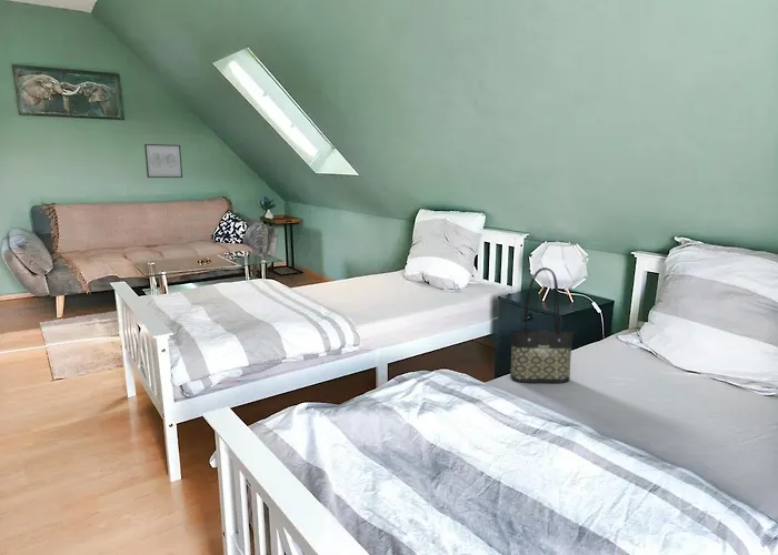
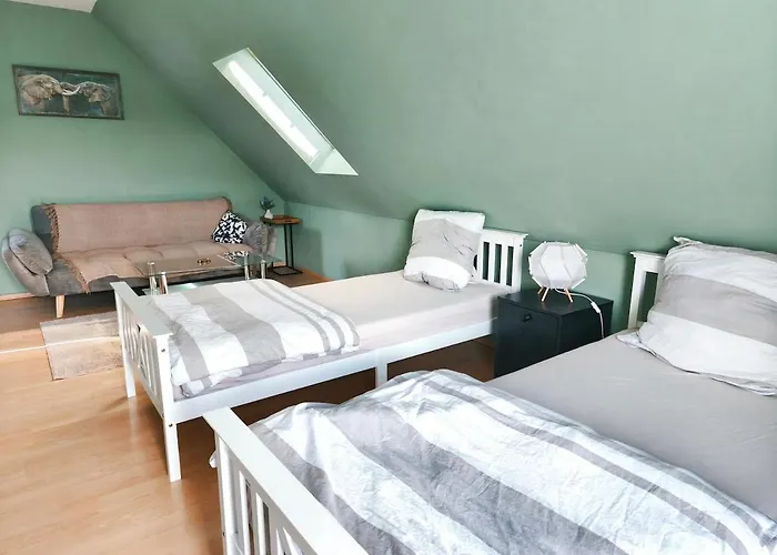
- wall art [143,143,183,179]
- tote bag [509,266,575,384]
